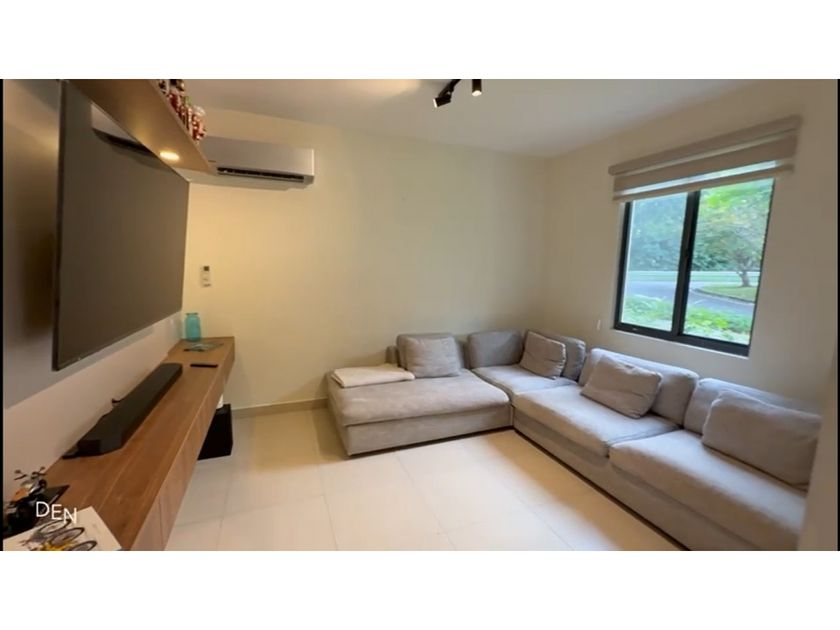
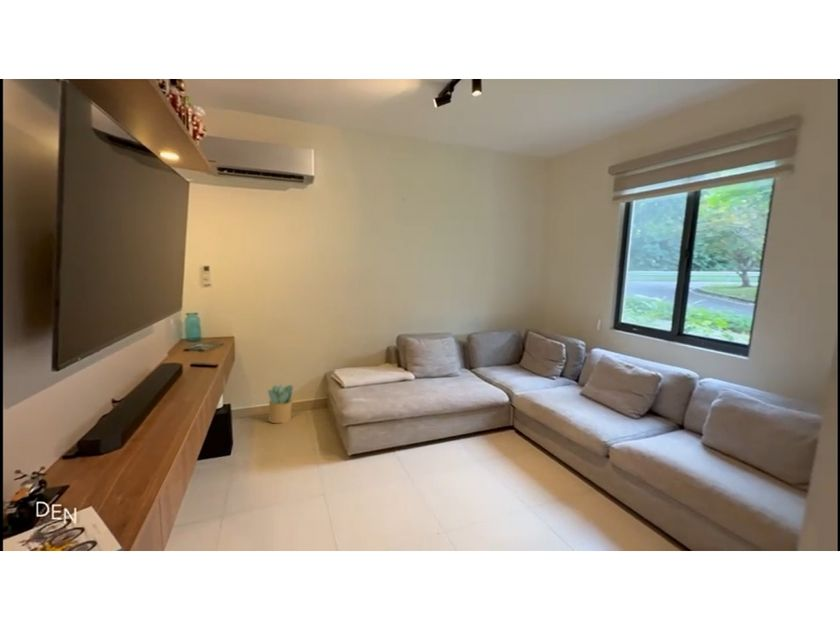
+ potted plant [265,383,295,424]
